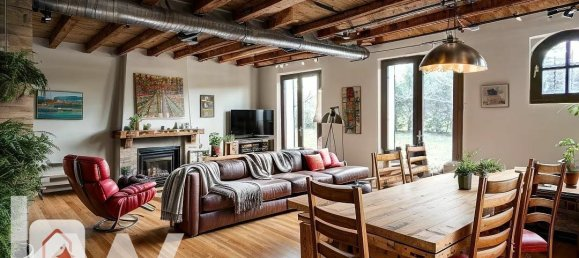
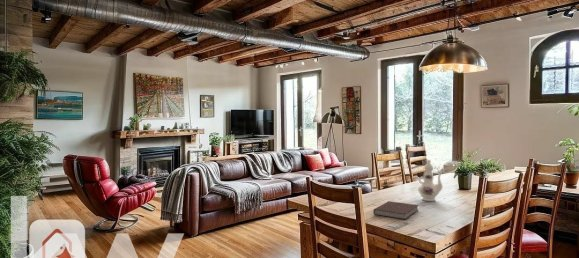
+ notebook [372,200,419,220]
+ chinaware [417,158,446,202]
